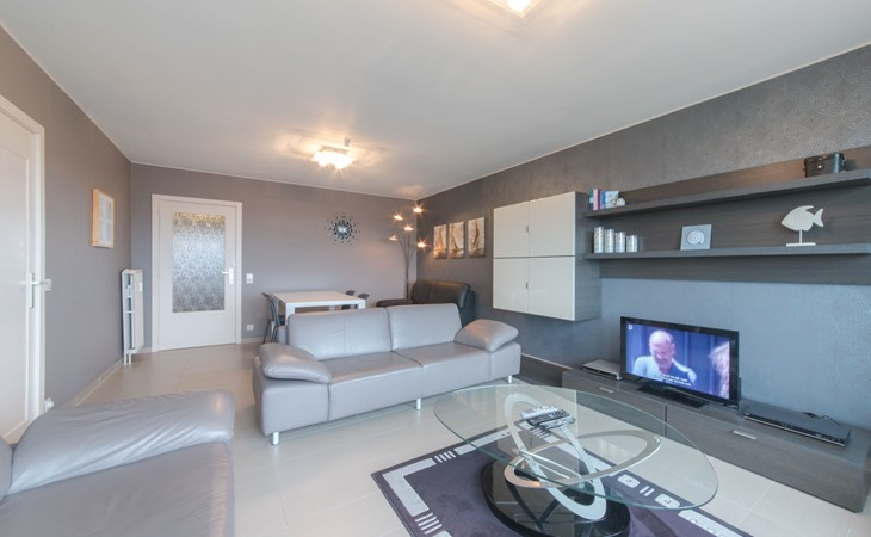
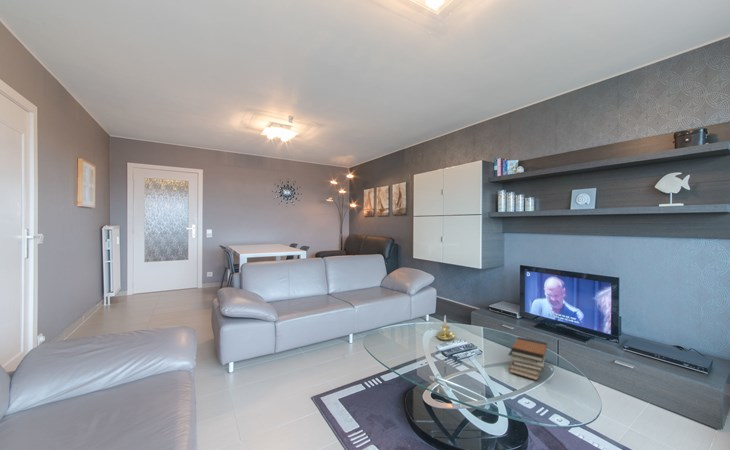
+ book stack [508,336,548,381]
+ candle holder [435,316,455,341]
